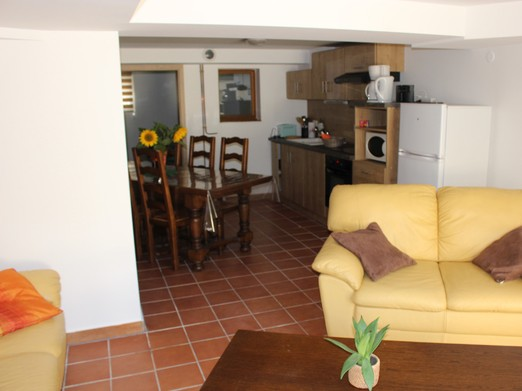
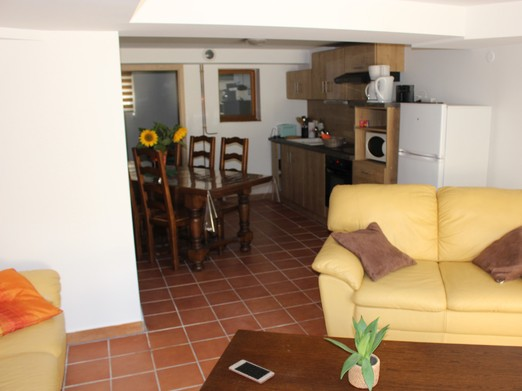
+ cell phone [228,359,275,384]
